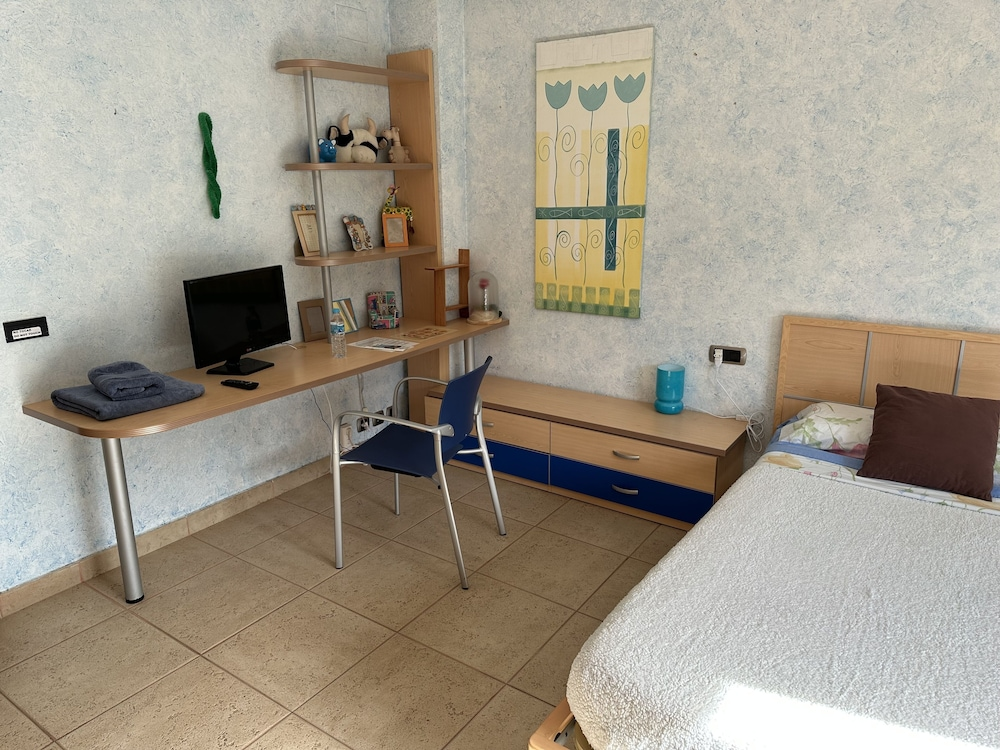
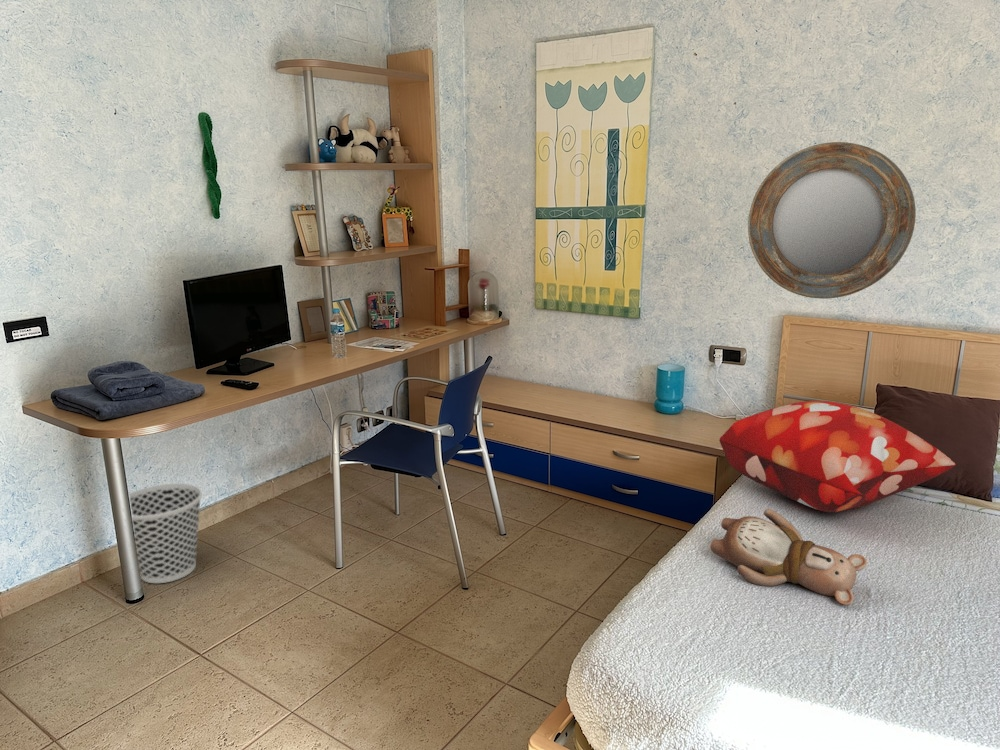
+ wastebasket [128,482,203,584]
+ home mirror [747,141,917,300]
+ teddy bear [709,508,868,606]
+ decorative pillow [719,400,956,513]
